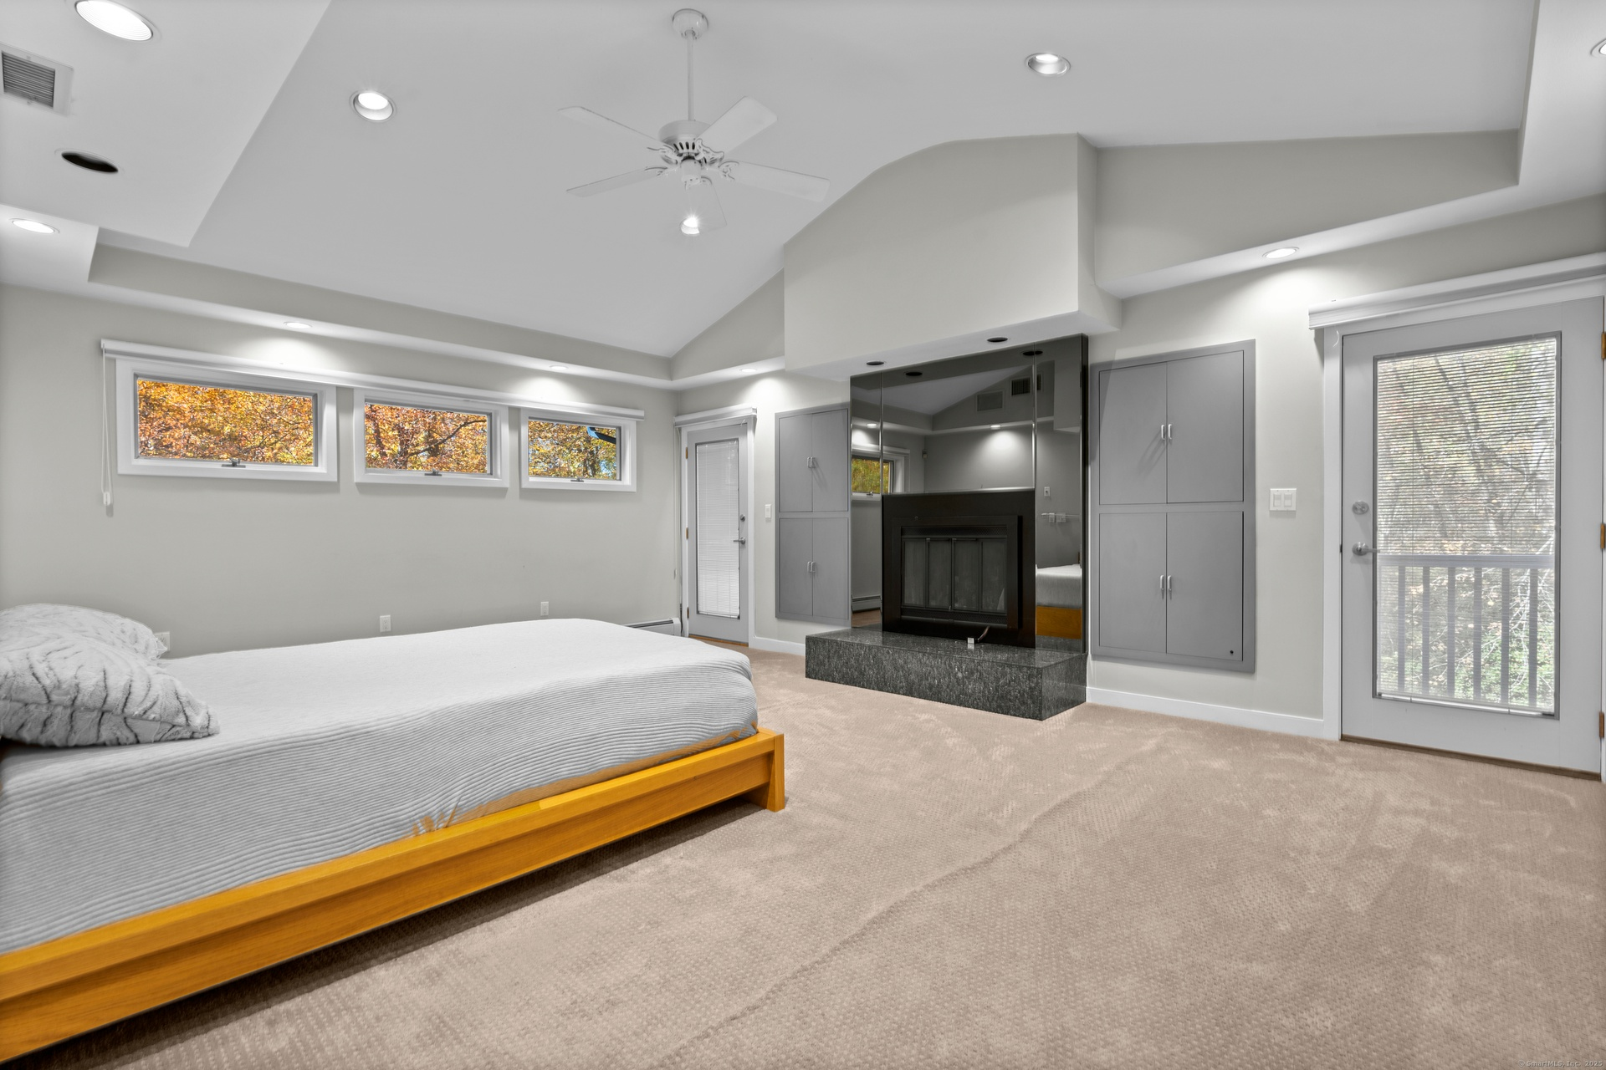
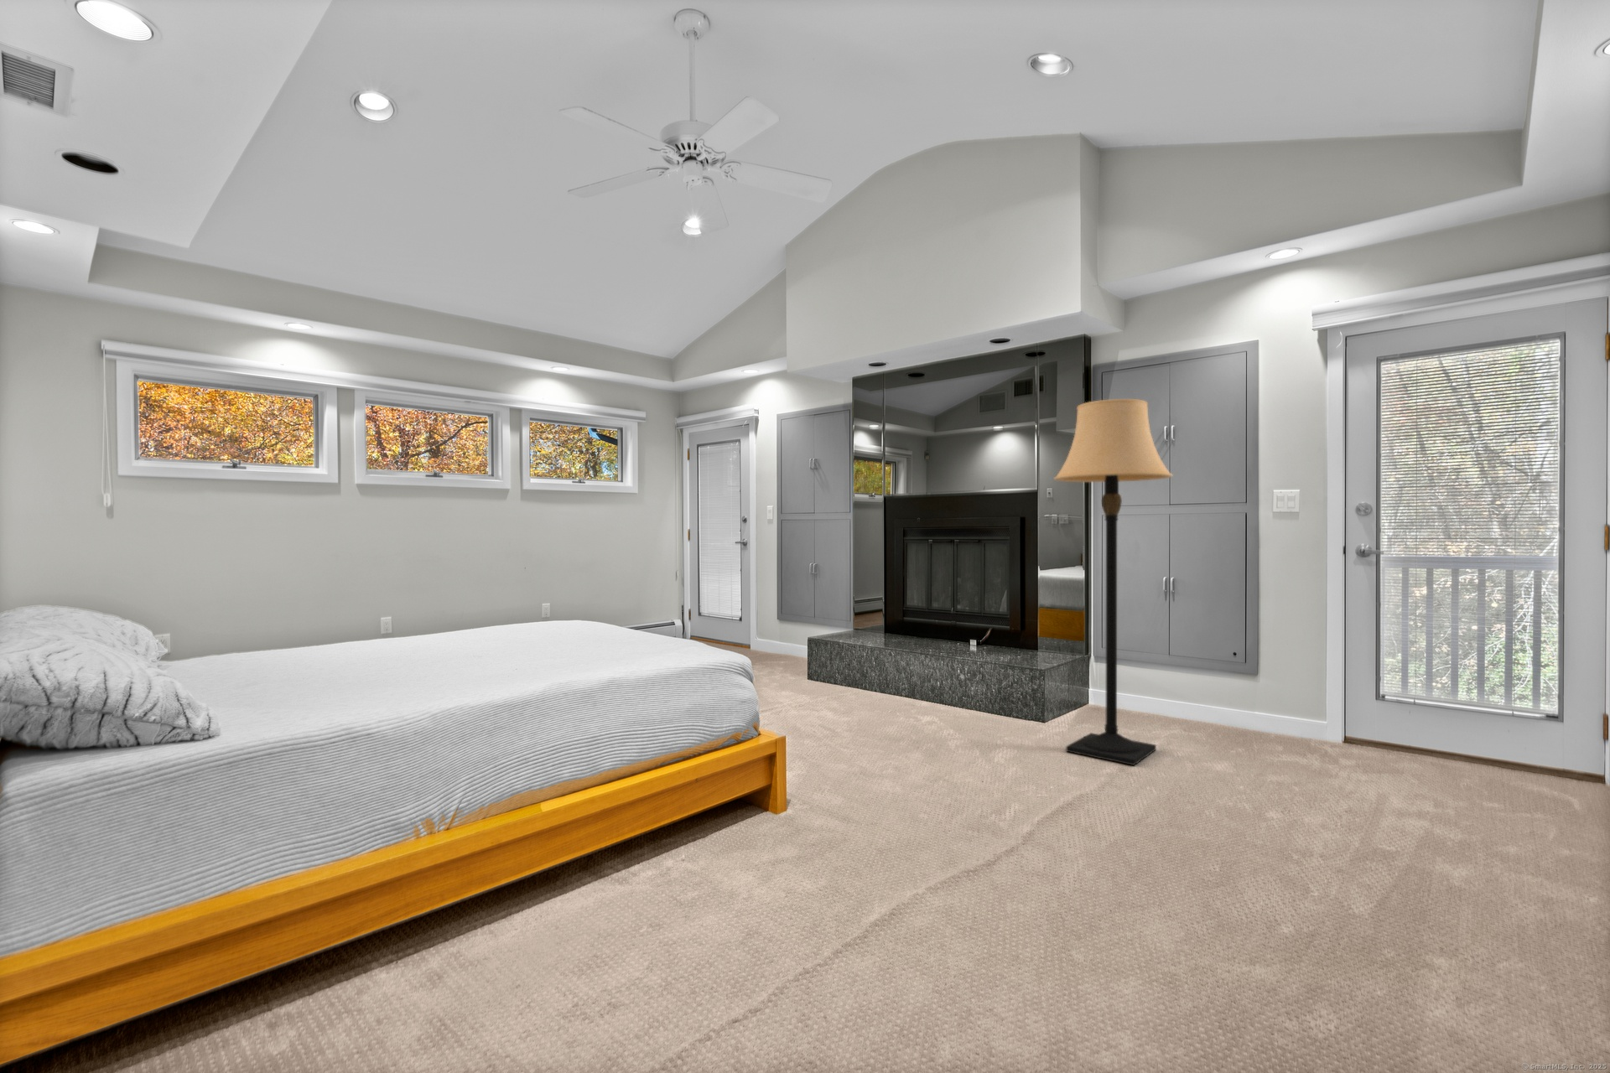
+ lamp [1053,398,1174,766]
